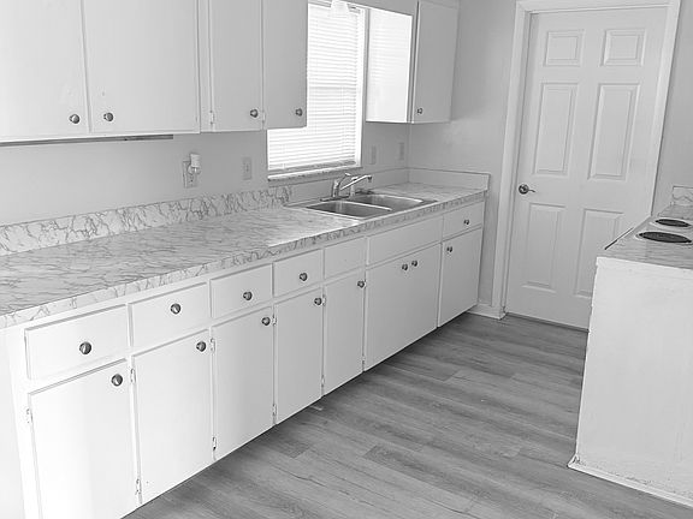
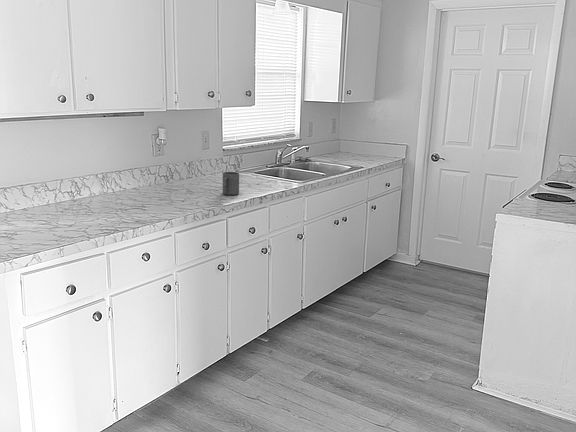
+ mug [222,171,240,196]
